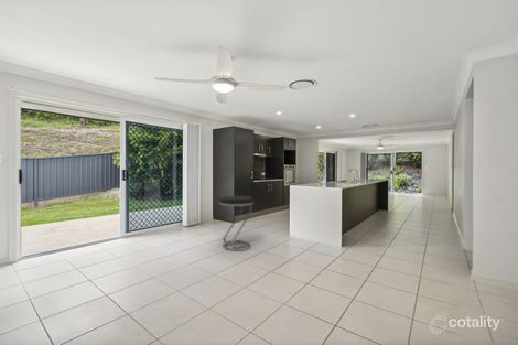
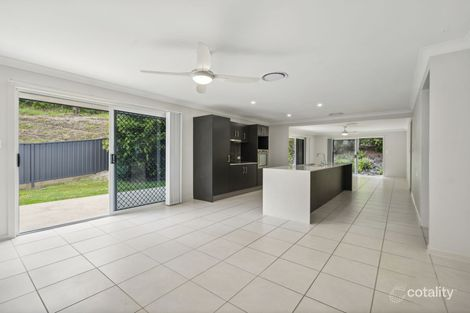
- stool [218,195,255,252]
